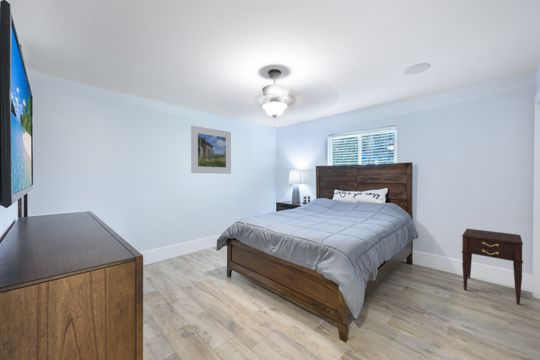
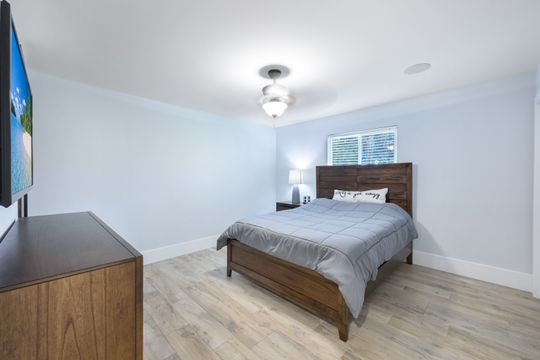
- nightstand [461,228,524,305]
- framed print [190,125,232,175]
